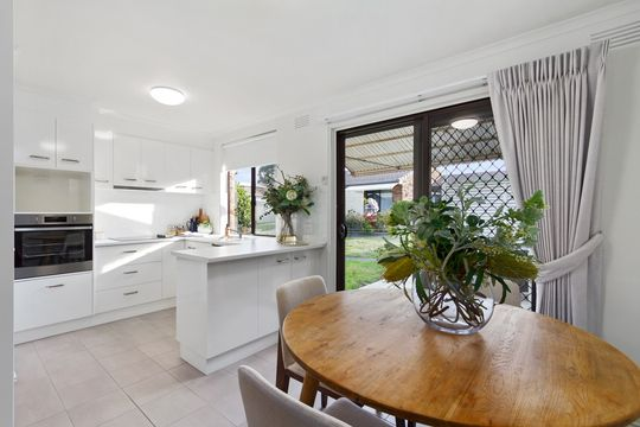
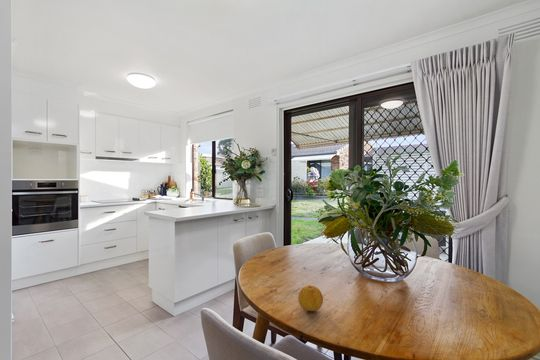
+ fruit [297,284,324,312]
